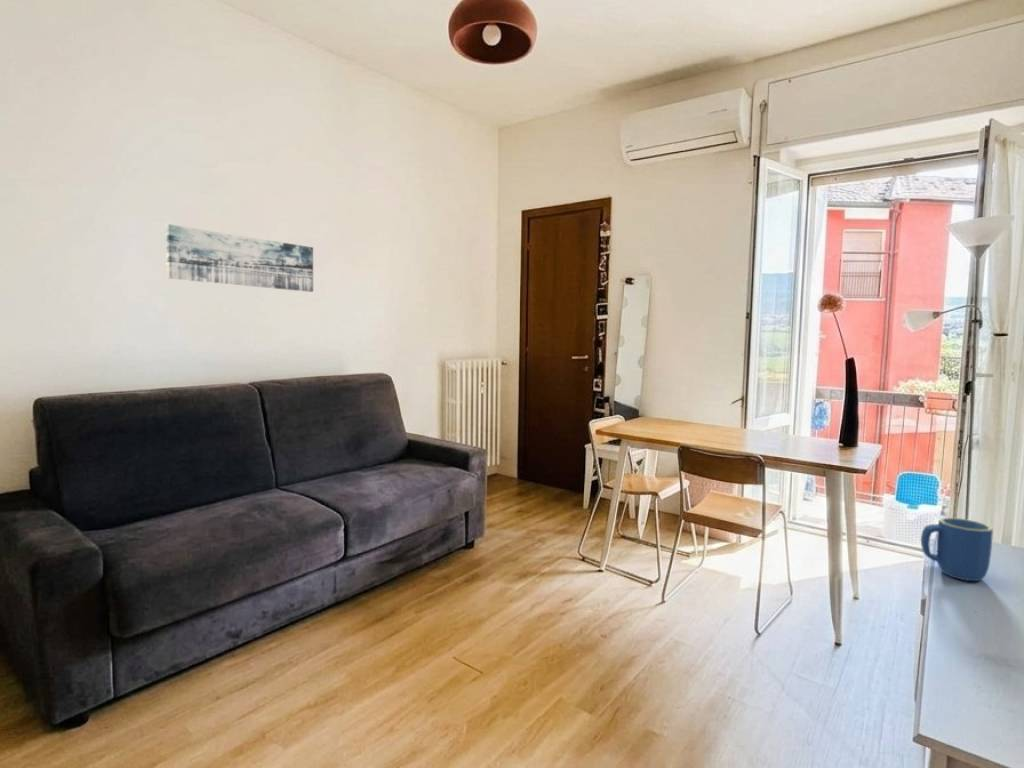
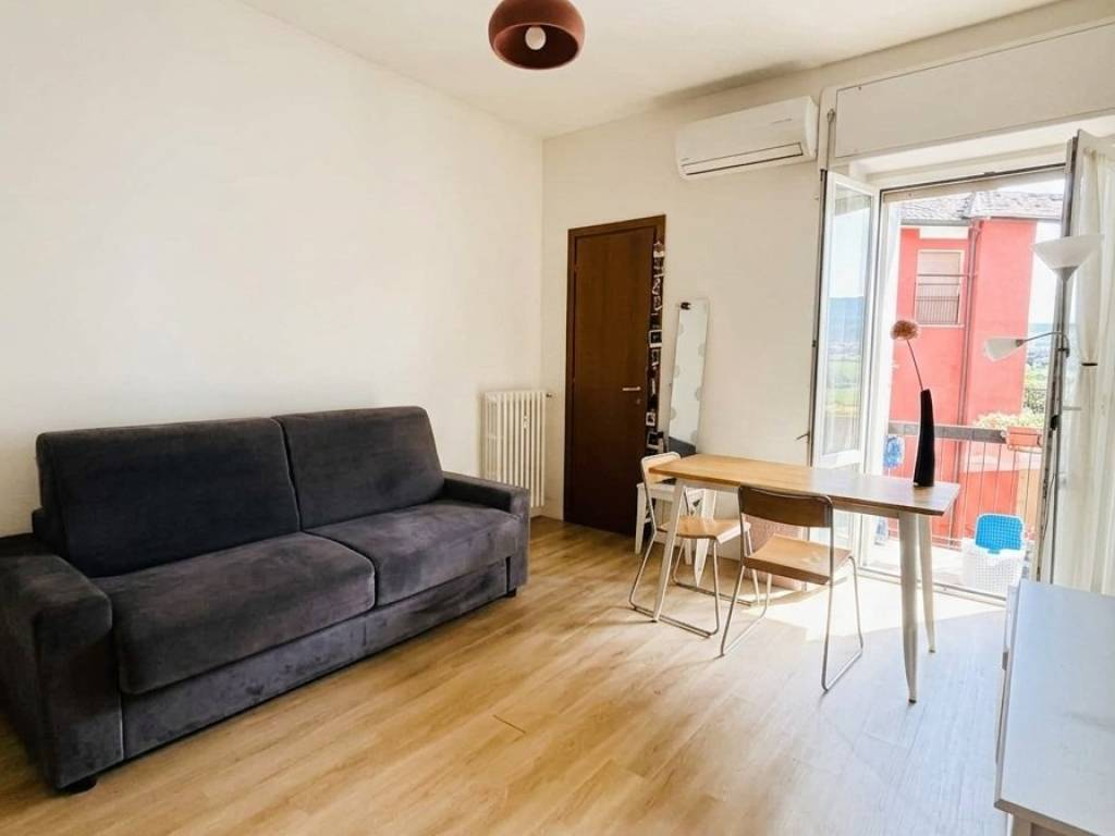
- mug [920,517,994,582]
- wall art [165,223,314,293]
